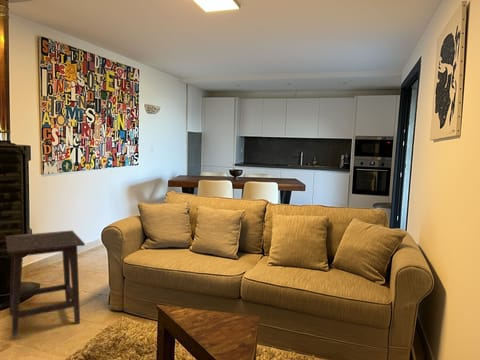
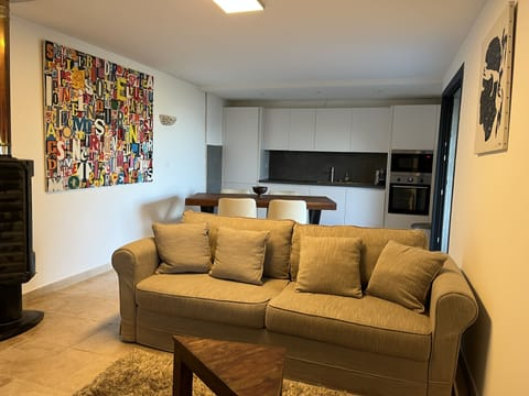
- side table [5,229,86,339]
